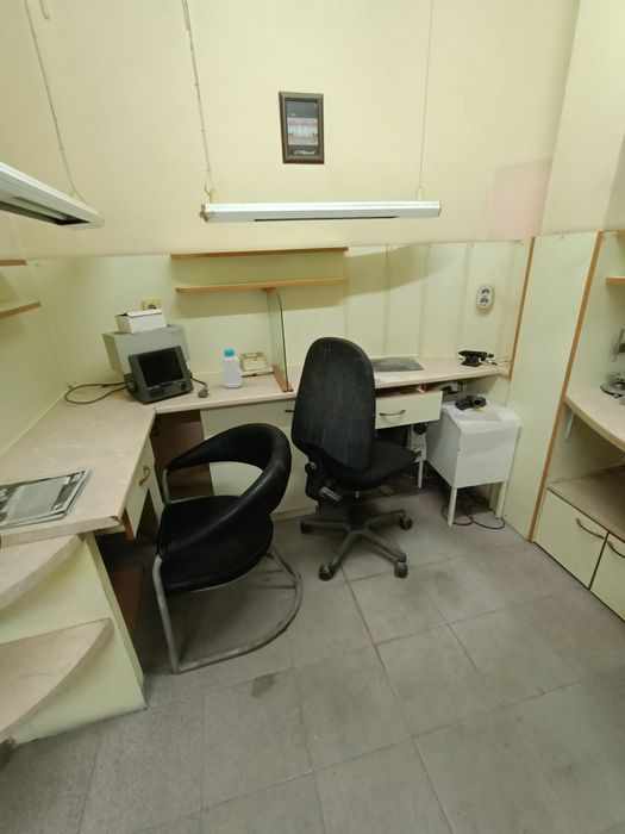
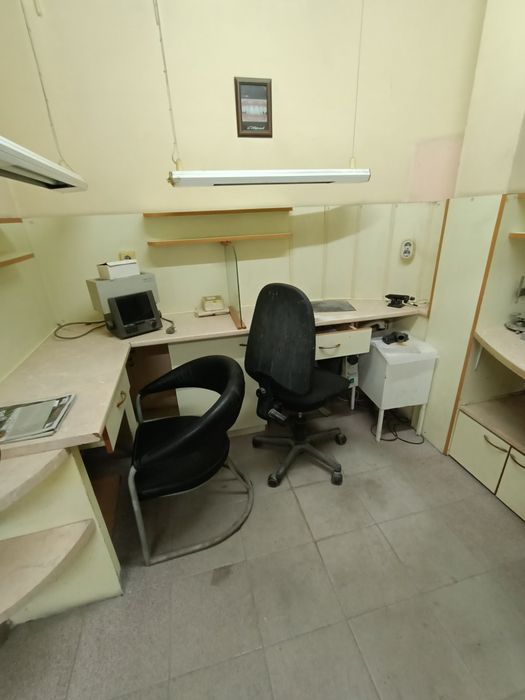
- bottle [220,348,244,390]
